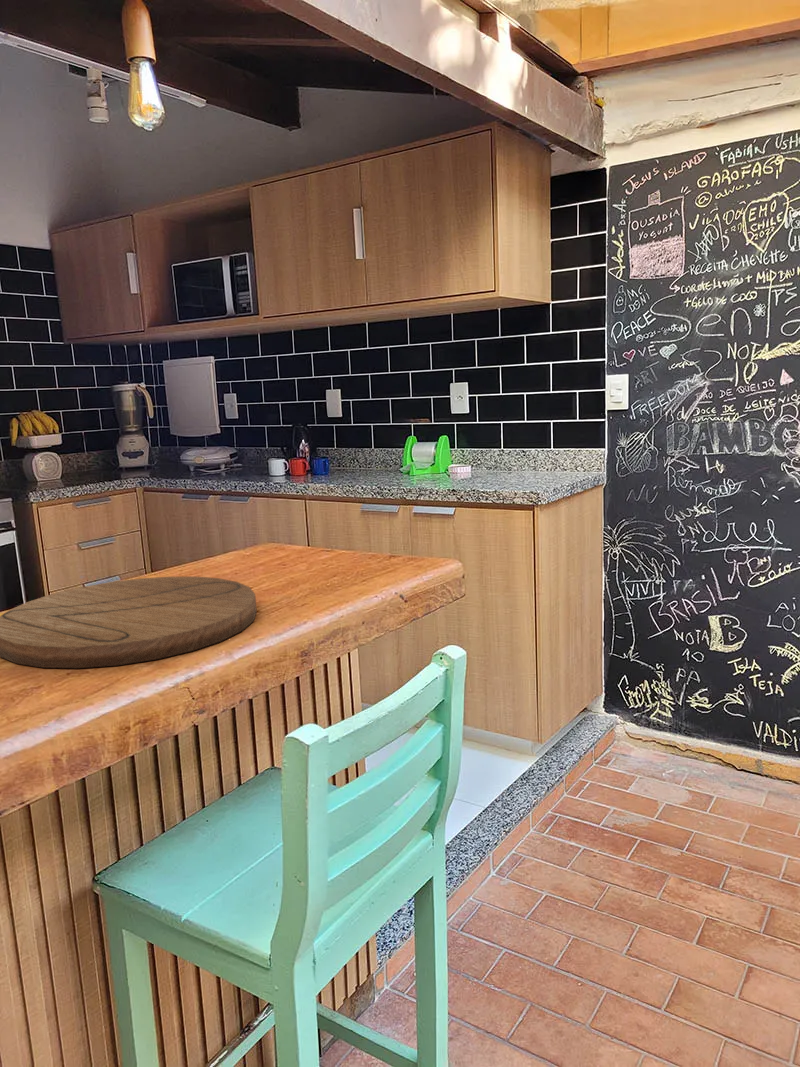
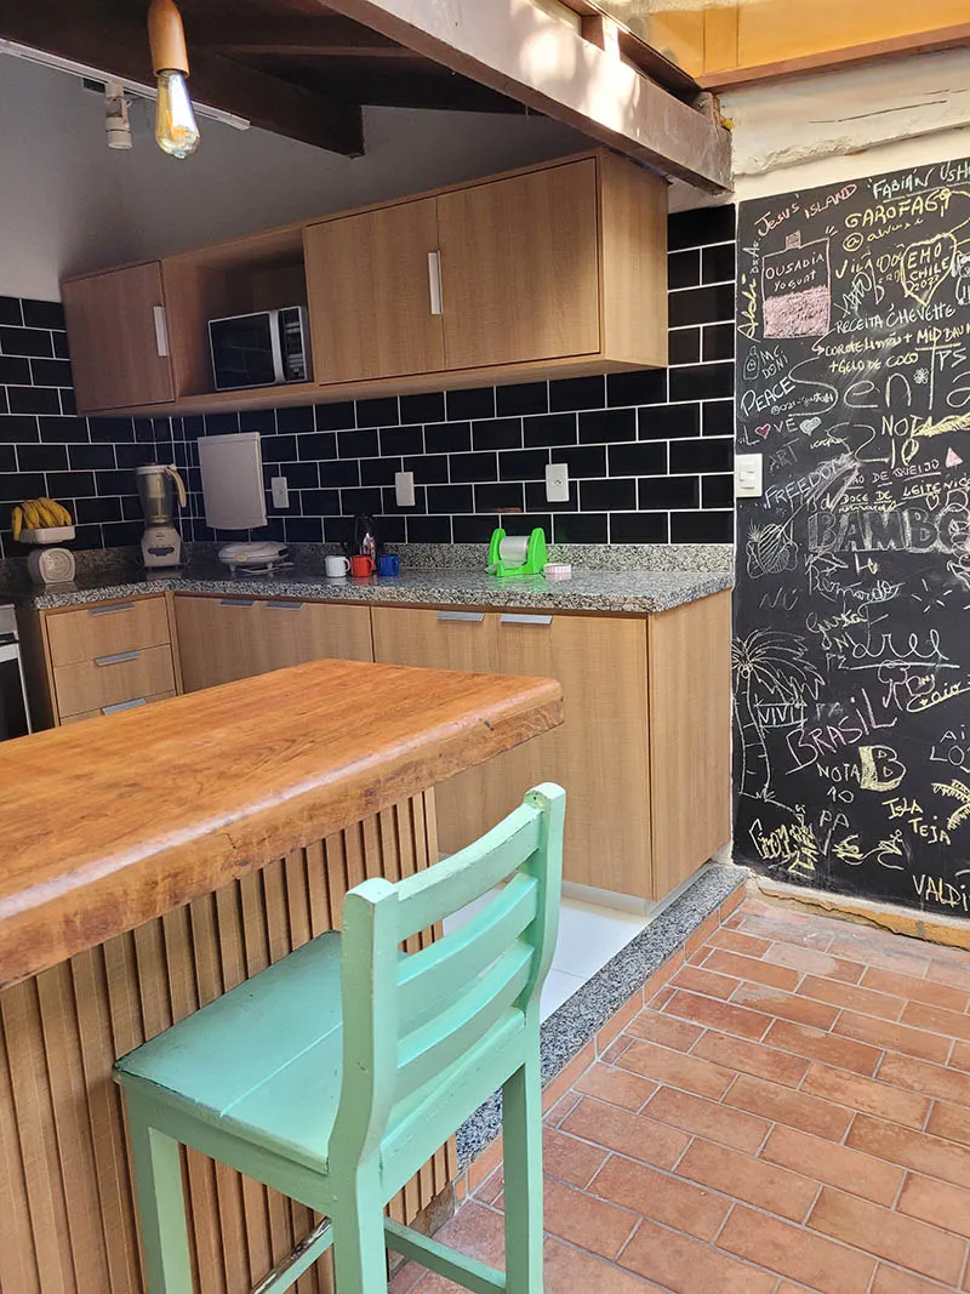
- cutting board [0,576,258,669]
